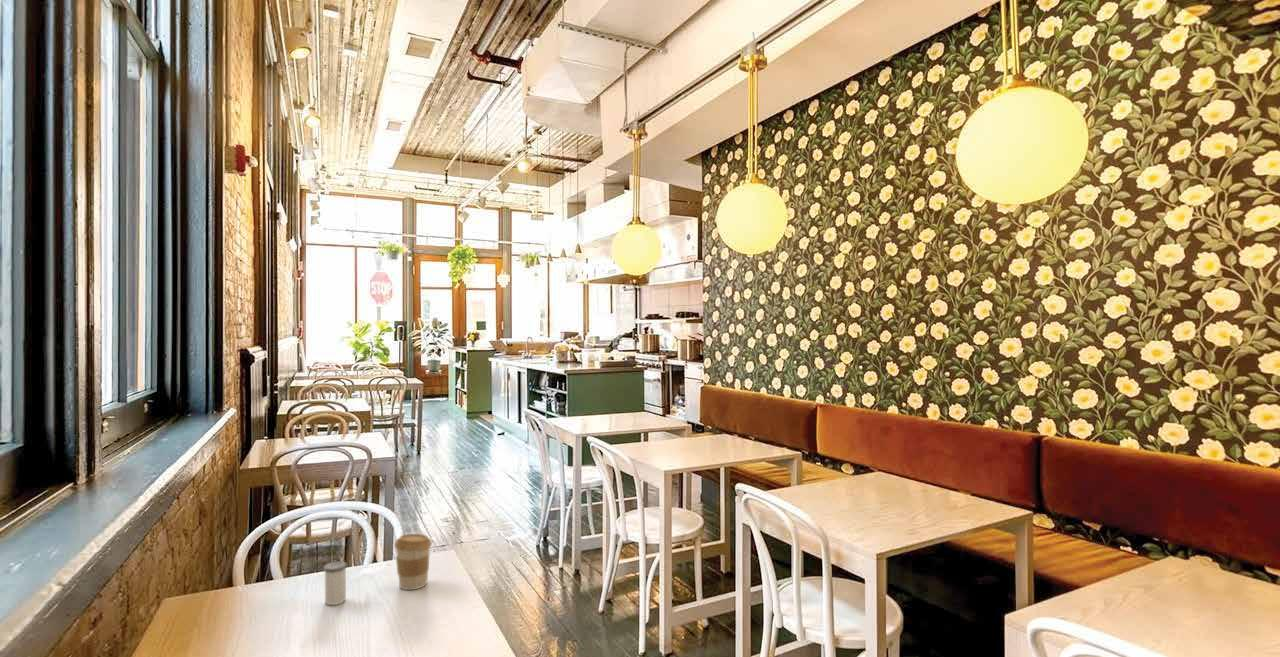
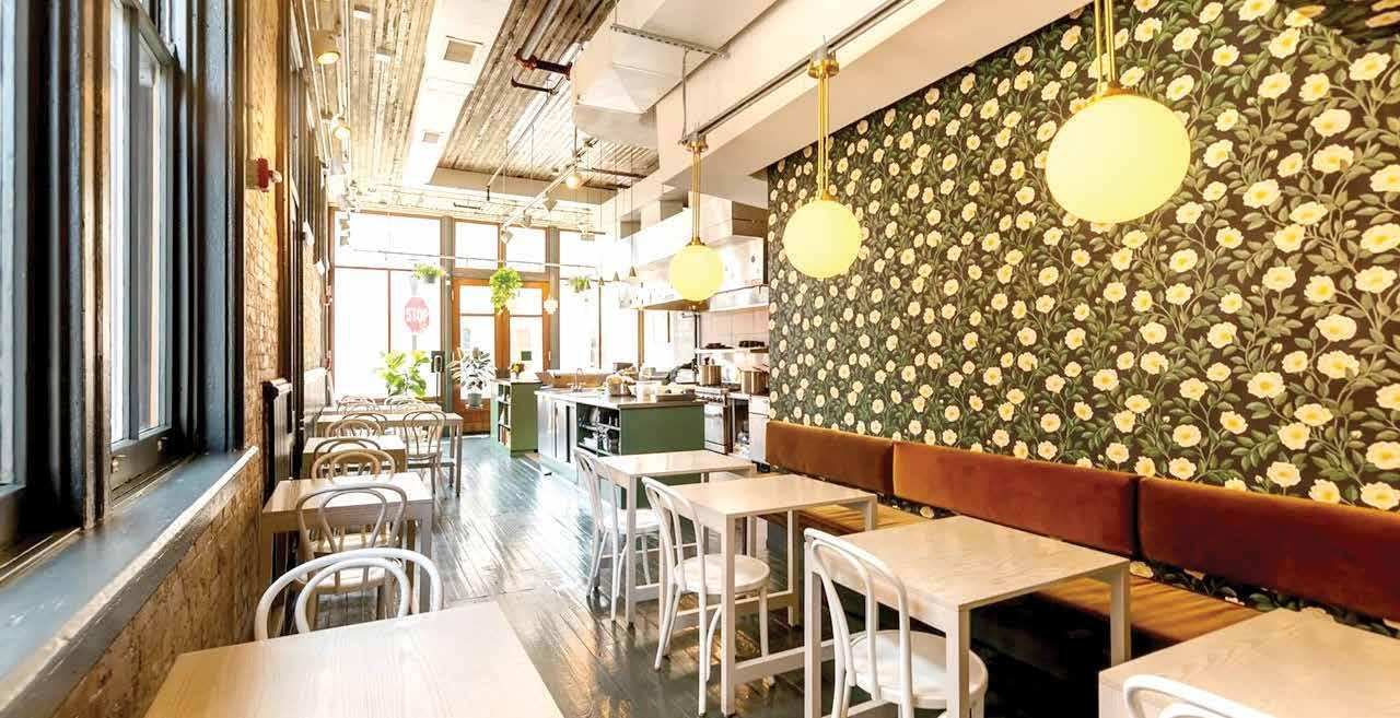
- coffee cup [393,533,433,591]
- salt shaker [323,560,348,606]
